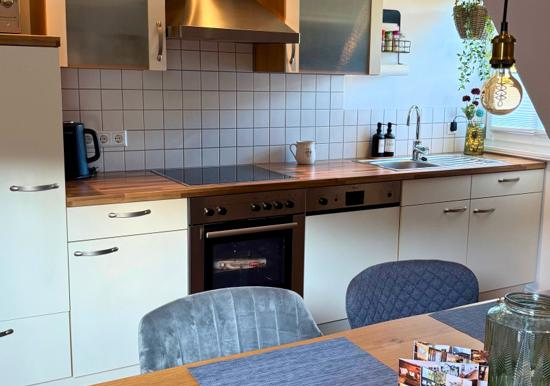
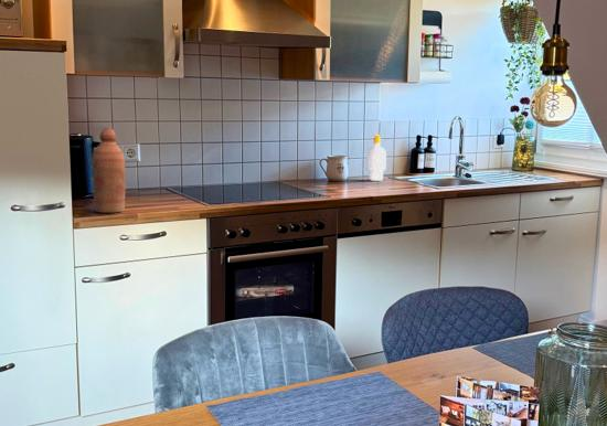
+ soap bottle [365,134,387,182]
+ bottle [92,127,127,214]
